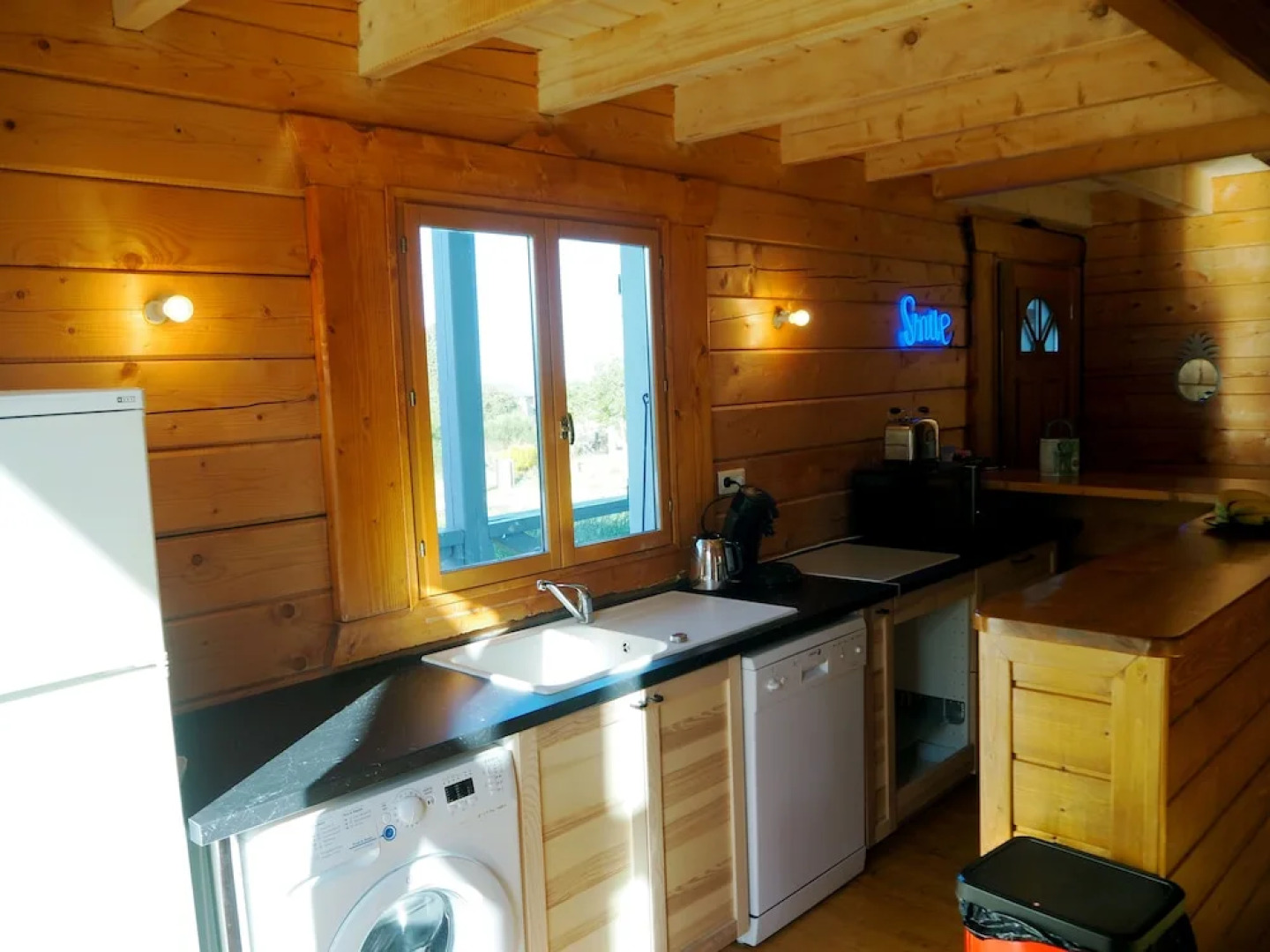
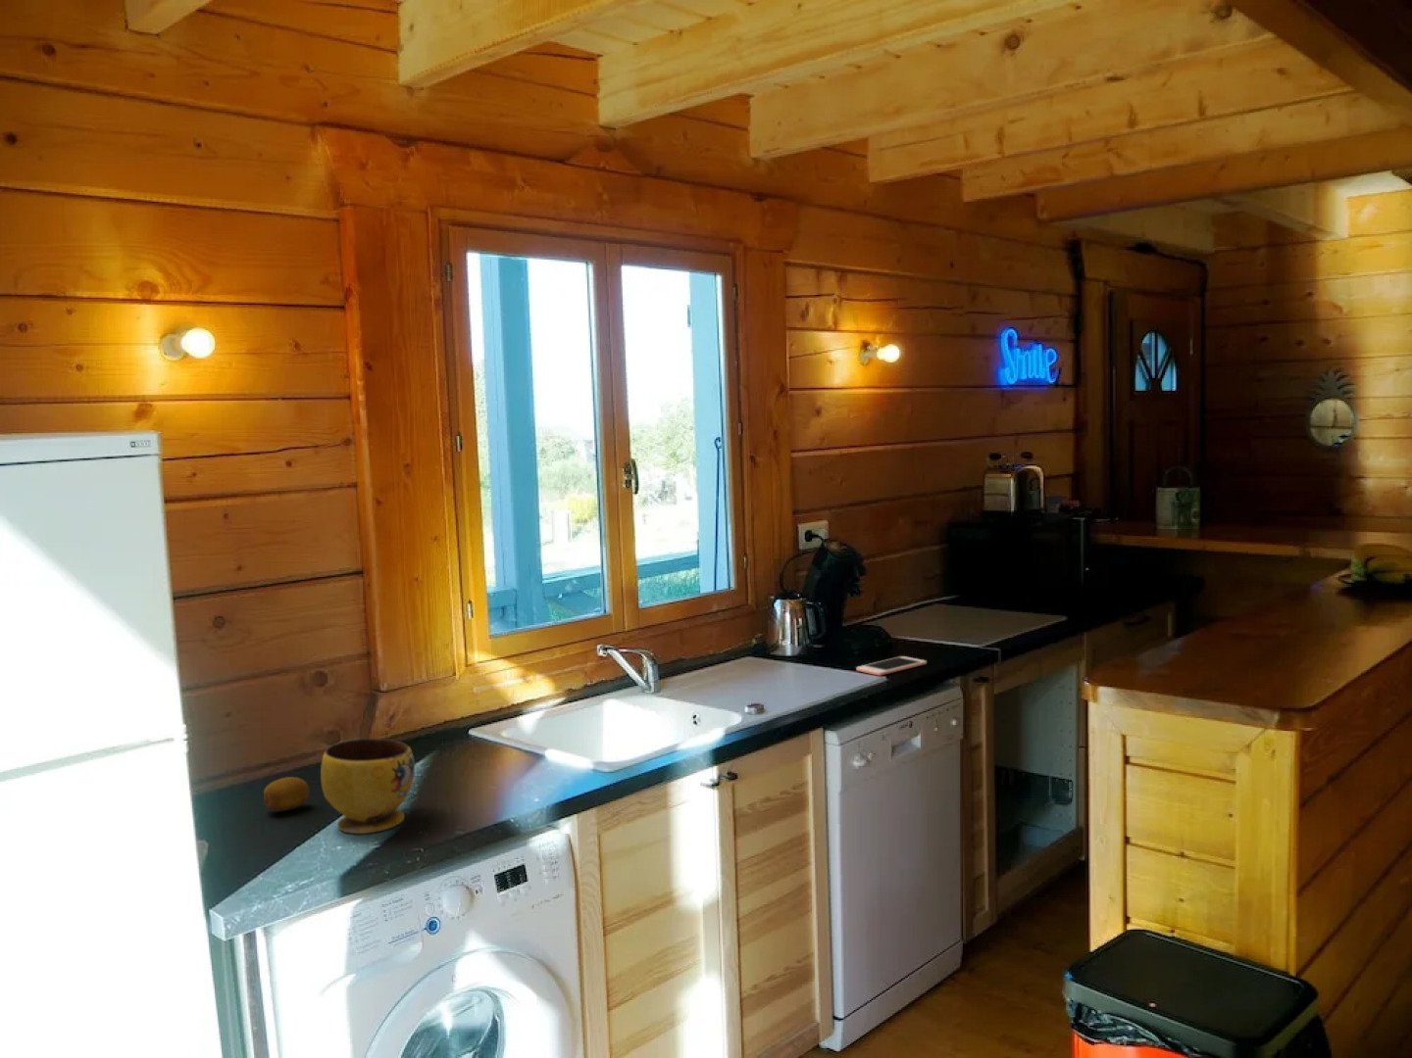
+ fruit [262,776,310,812]
+ bowl [320,738,416,835]
+ cell phone [855,656,927,677]
